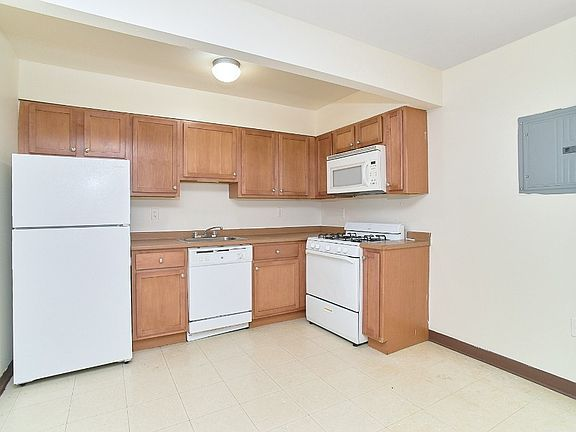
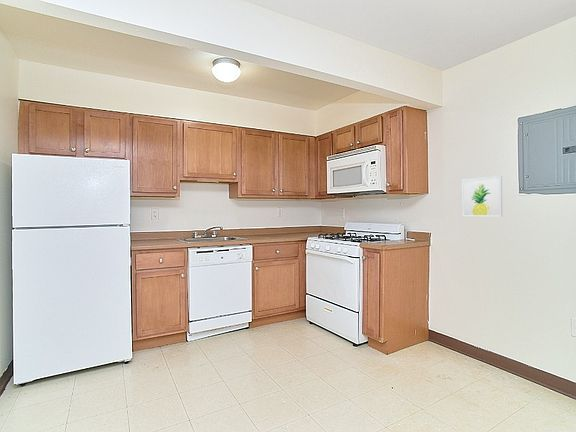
+ wall art [461,175,503,218]
